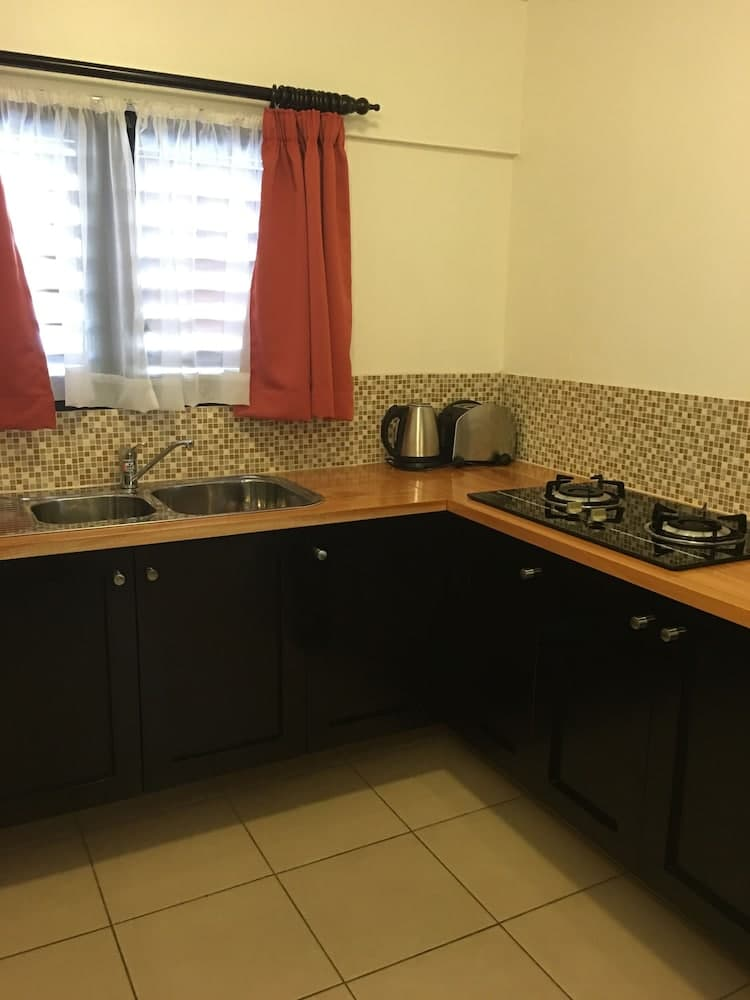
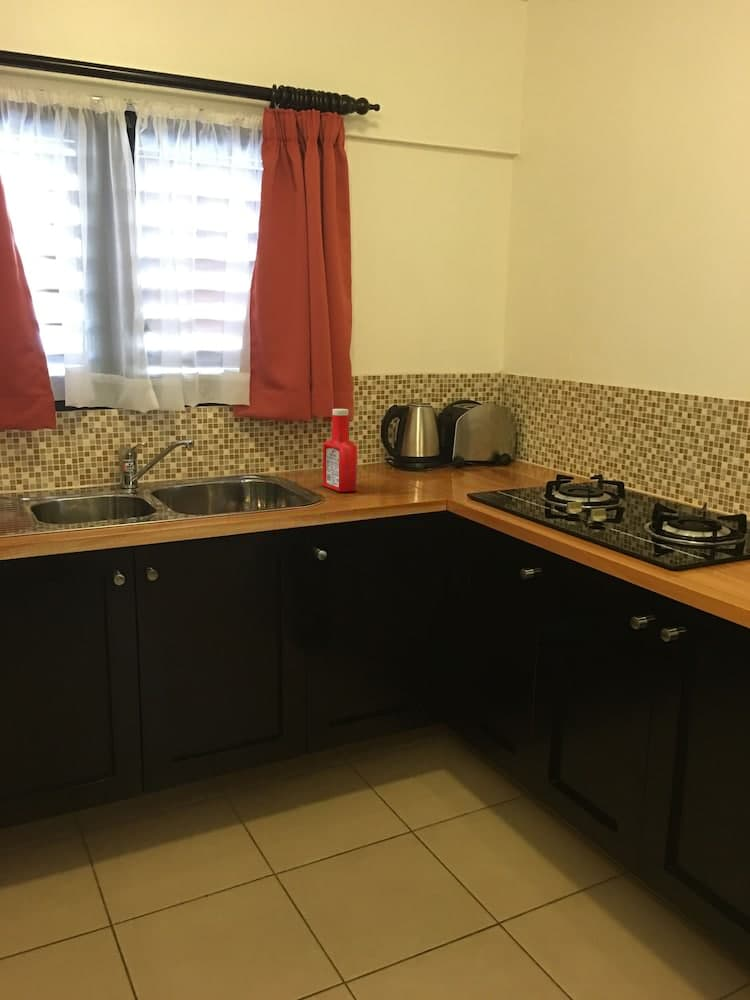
+ soap bottle [322,408,358,493]
